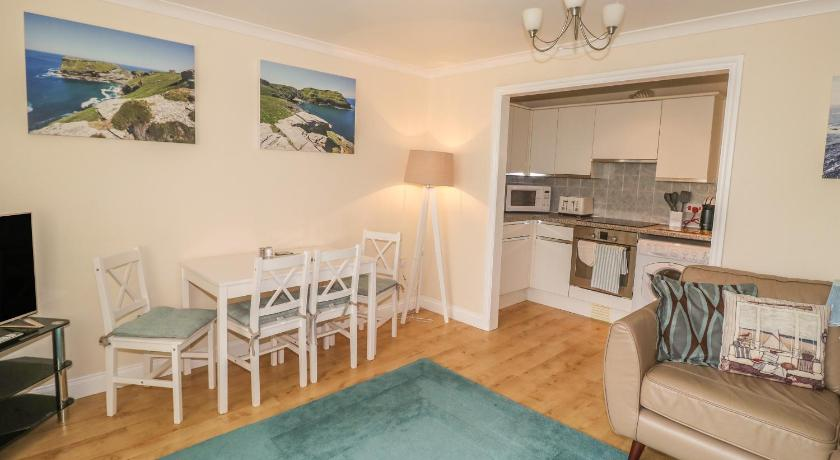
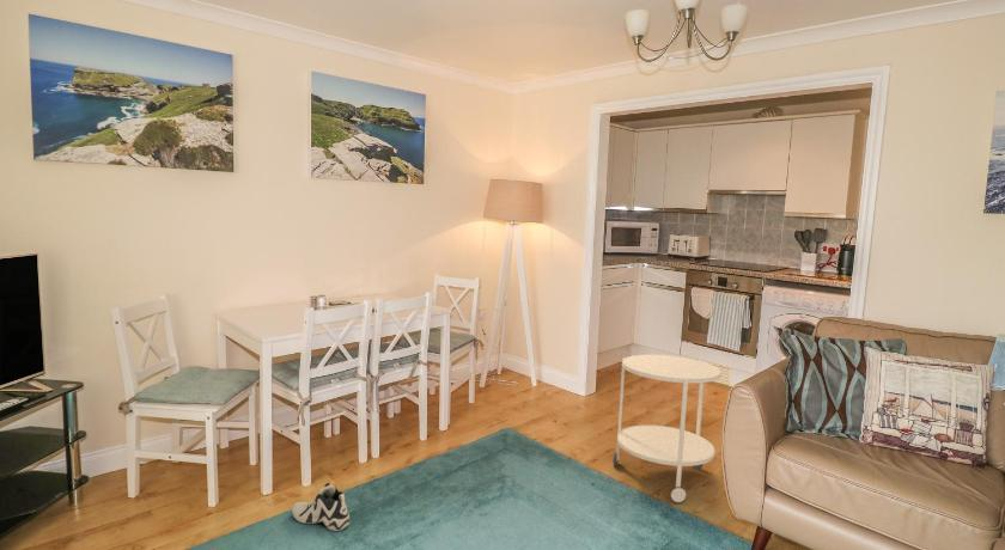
+ sneaker [291,482,351,532]
+ side table [613,353,723,503]
